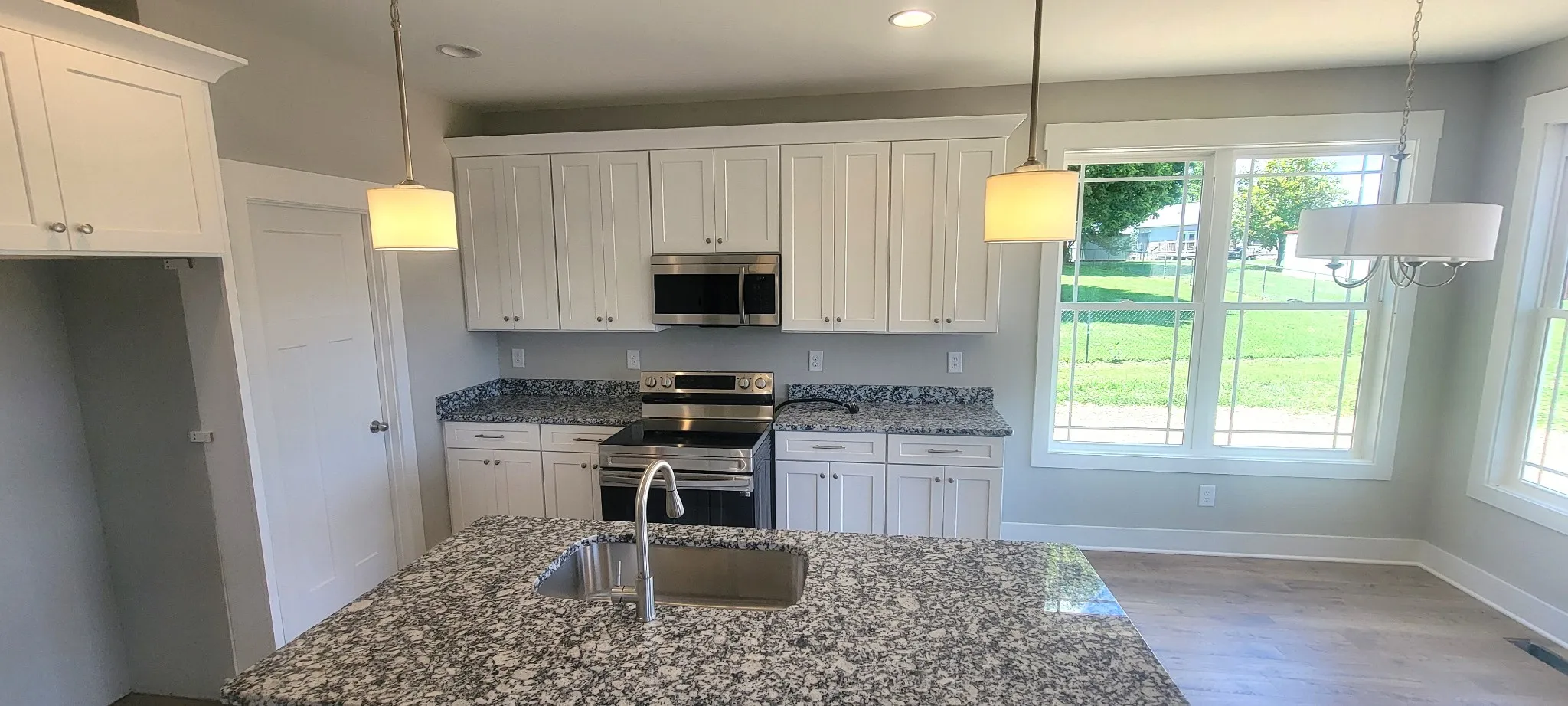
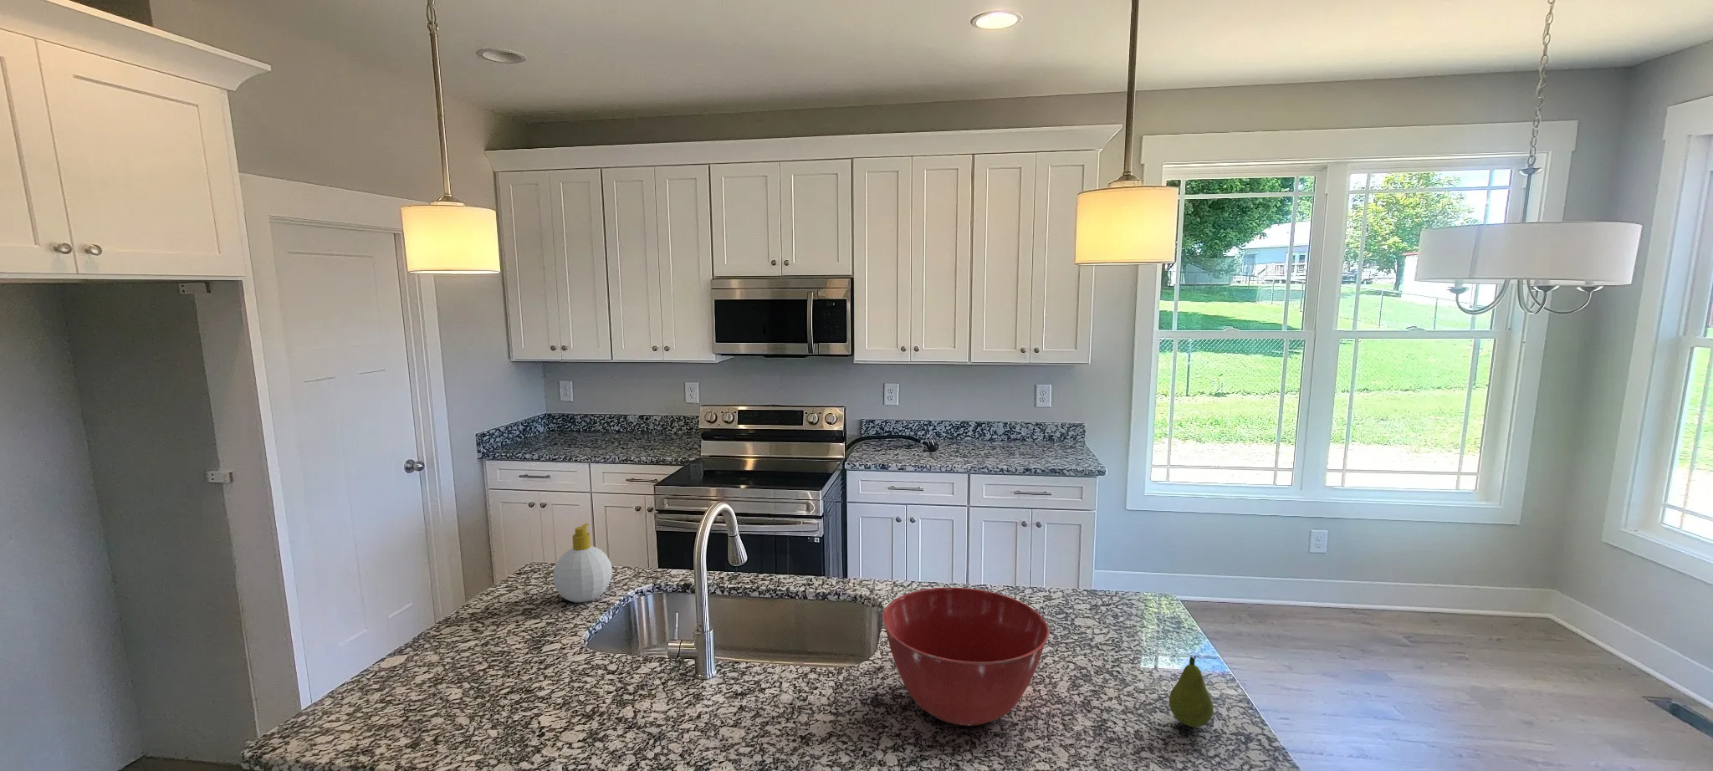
+ fruit [1169,655,1214,727]
+ soap bottle [552,523,613,604]
+ mixing bowl [882,588,1050,726]
